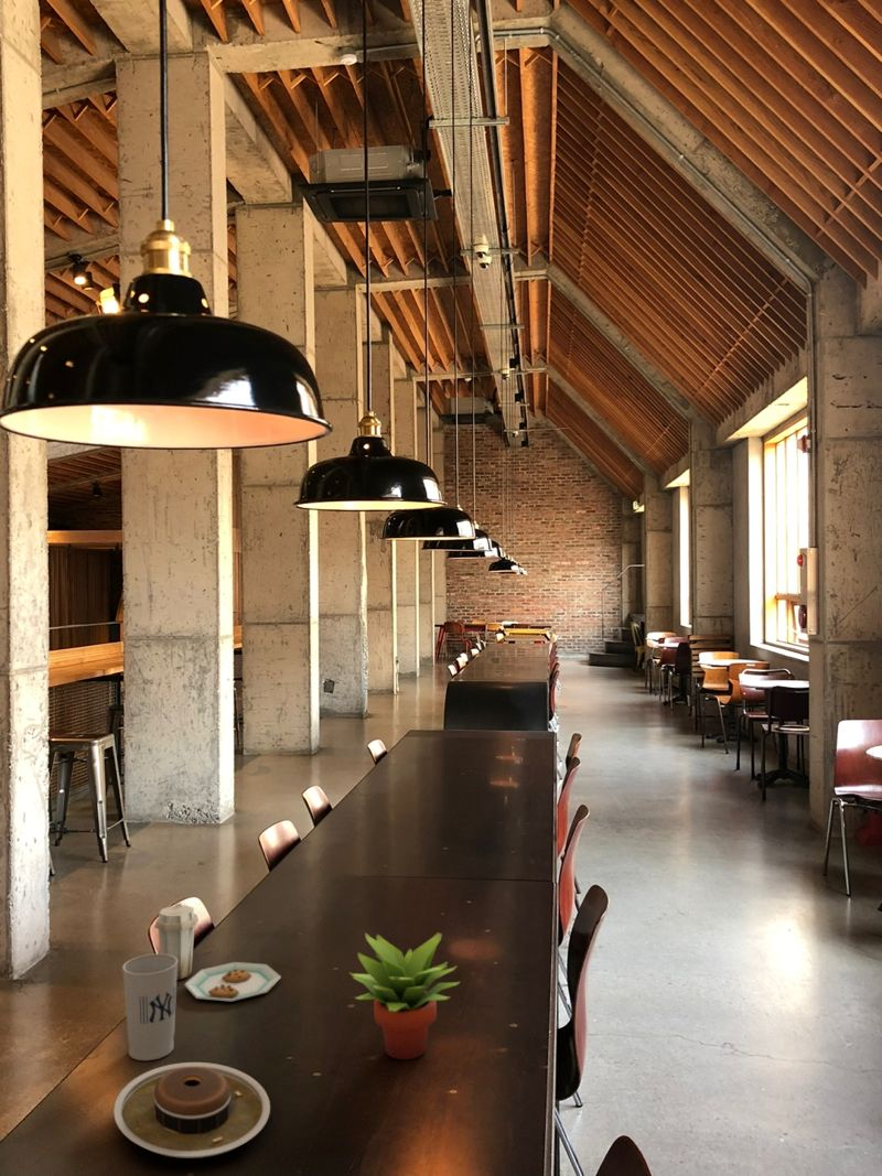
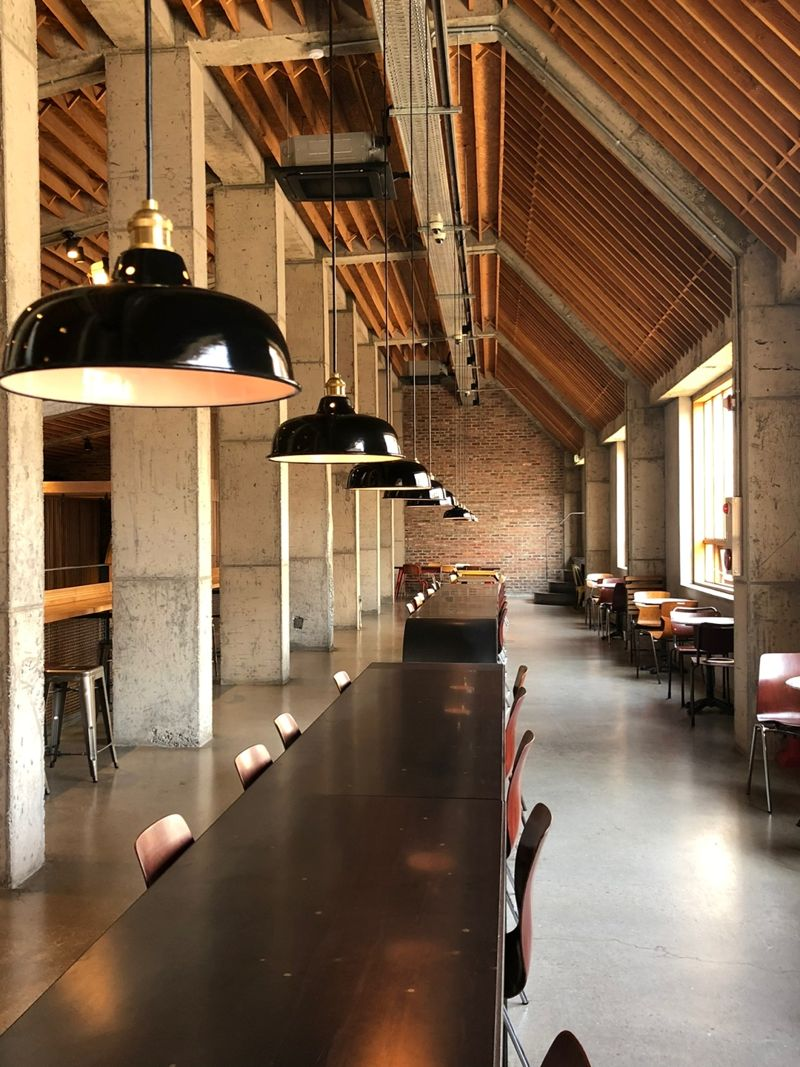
- cup [121,952,178,1061]
- plate [153,903,282,1002]
- succulent plant [348,931,462,1060]
- plate [112,1061,271,1159]
